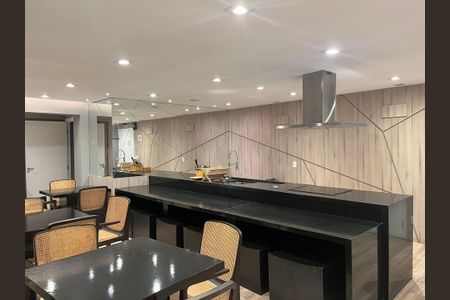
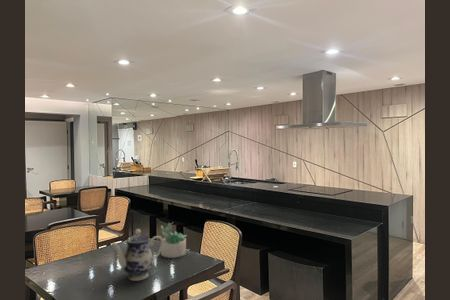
+ teapot [110,228,163,282]
+ succulent plant [160,222,188,259]
